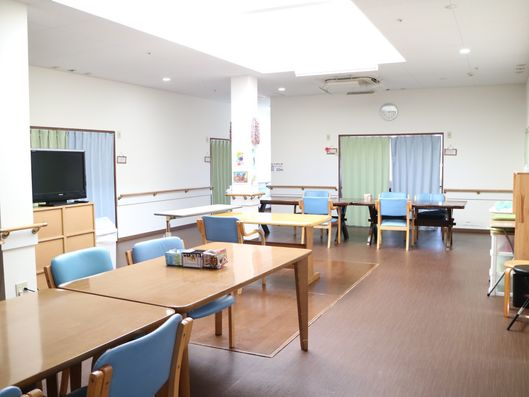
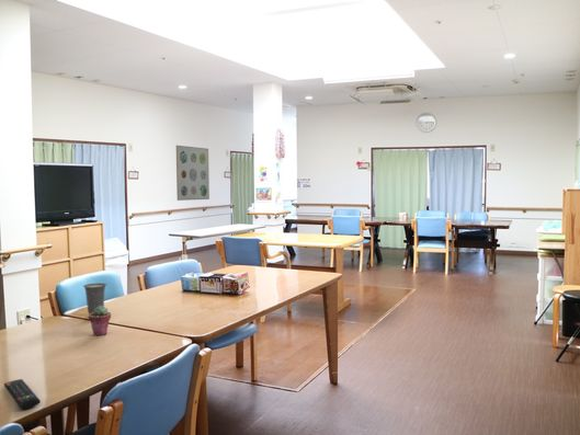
+ potted succulent [88,306,112,336]
+ remote control [3,378,42,410]
+ wall art [175,145,211,202]
+ cup [82,282,107,316]
